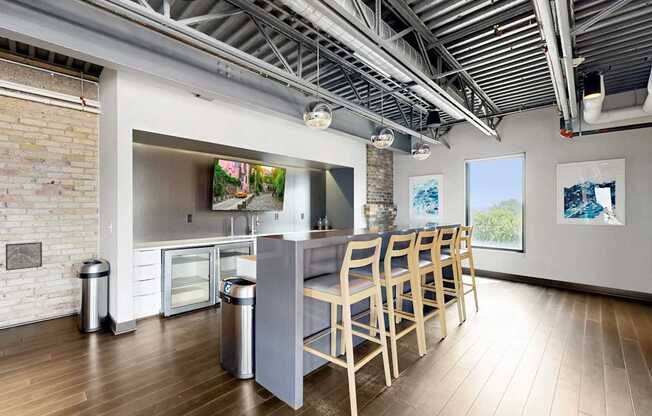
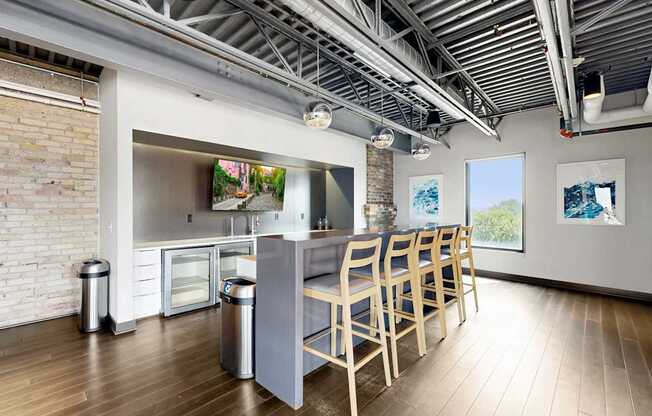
- wall art [5,241,43,271]
